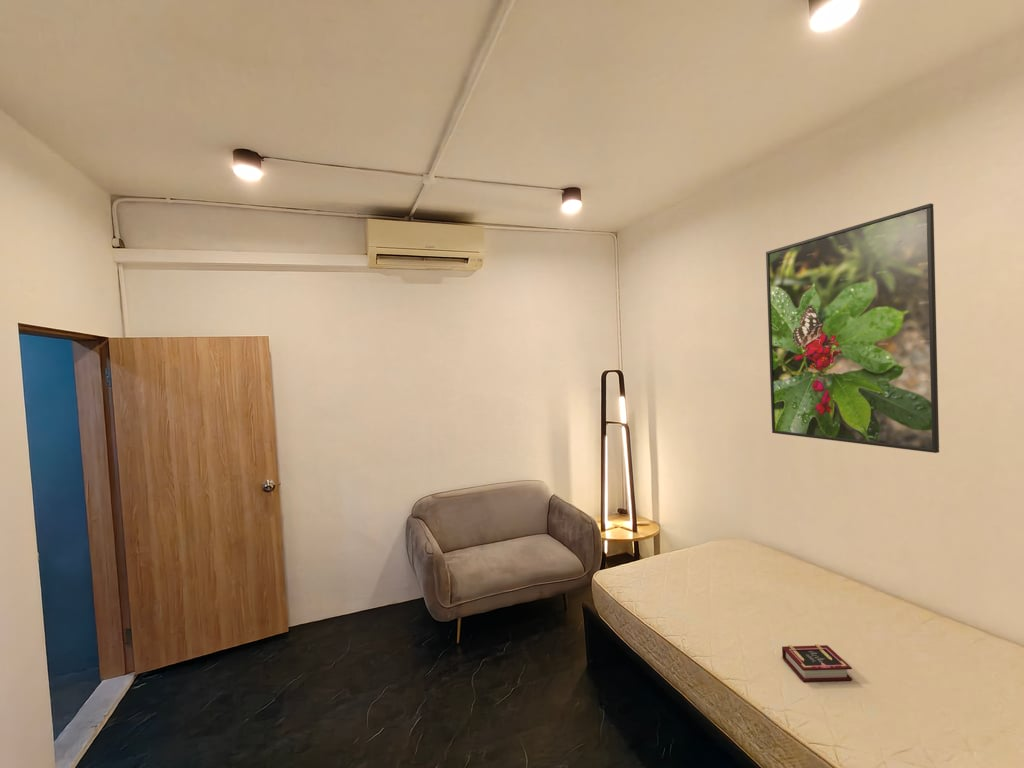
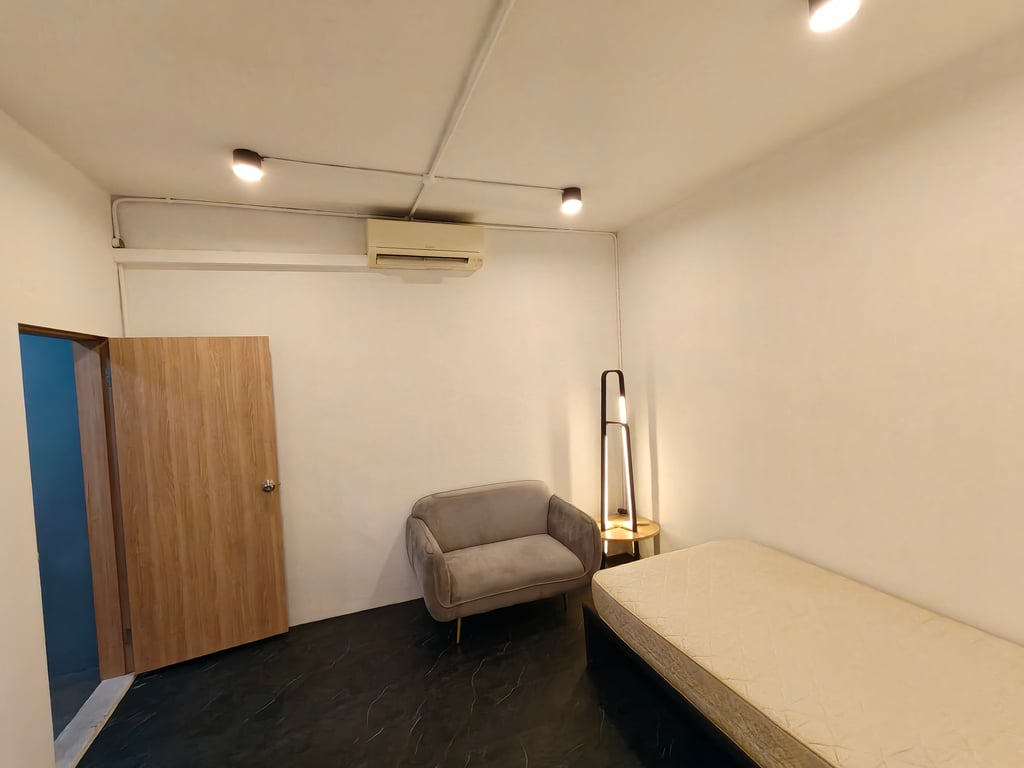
- book [781,643,853,682]
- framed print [765,202,940,454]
